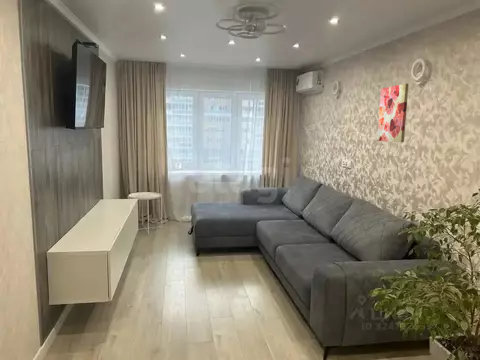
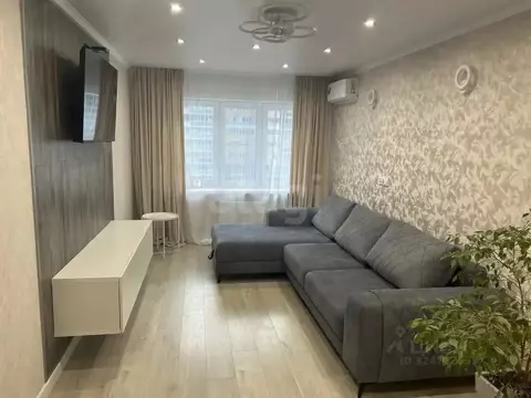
- wall art [376,83,410,143]
